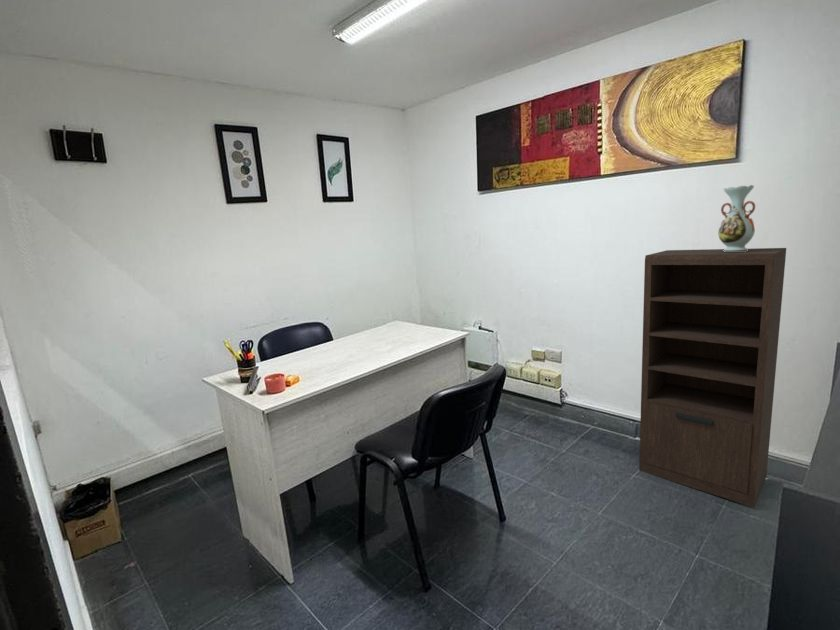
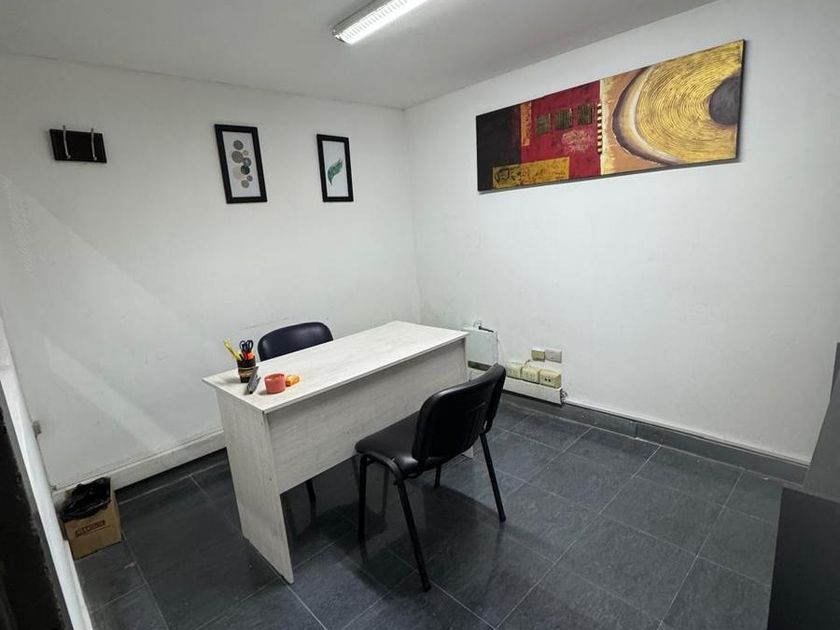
- vase [717,184,756,252]
- shelving unit [638,247,787,508]
